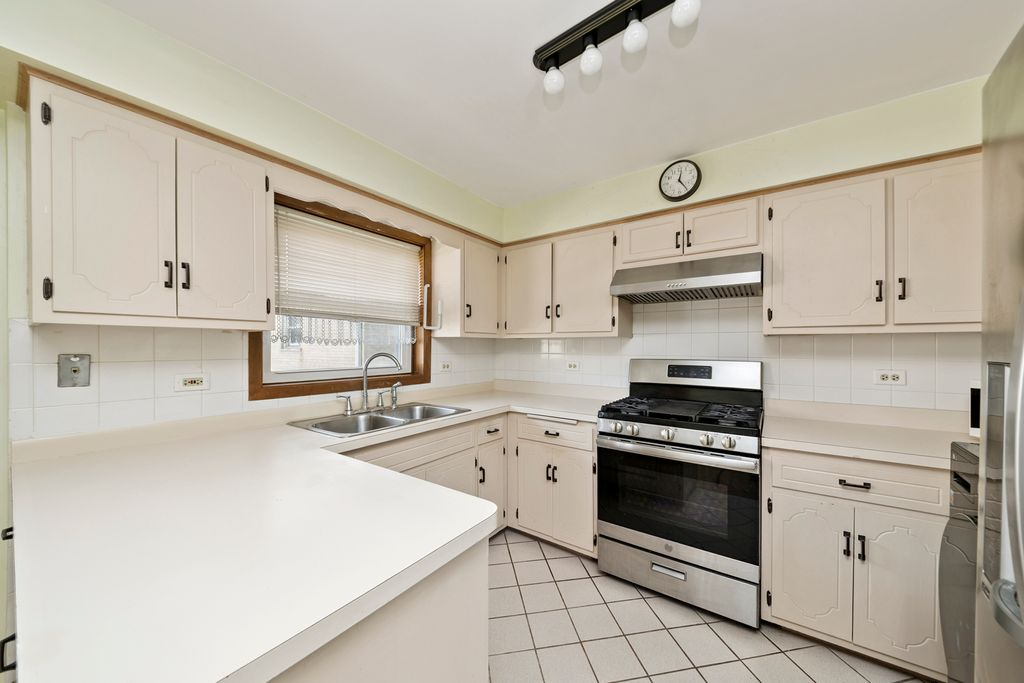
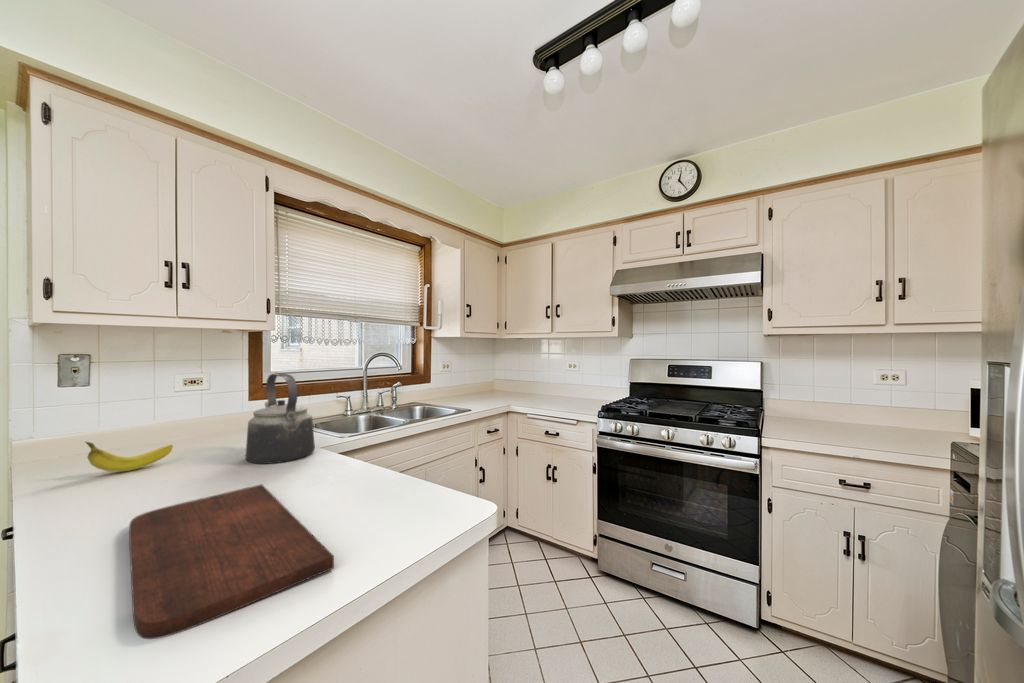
+ kettle [245,372,316,465]
+ fruit [85,441,174,473]
+ cutting board [128,483,335,640]
